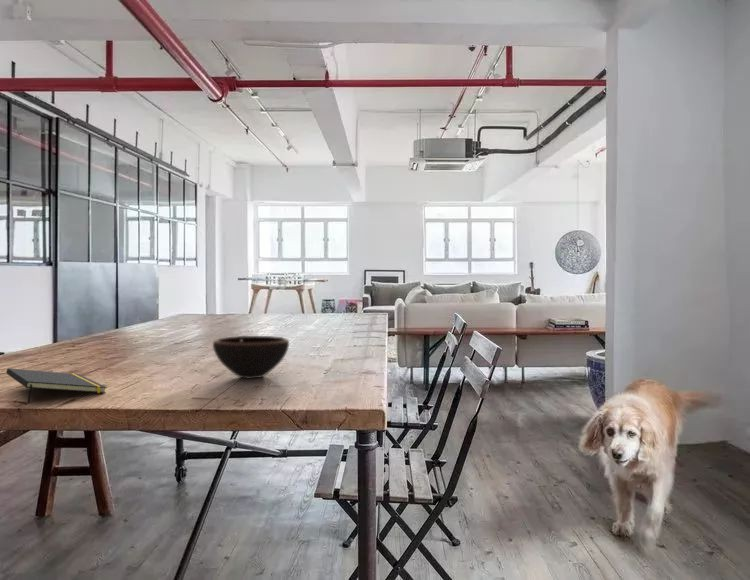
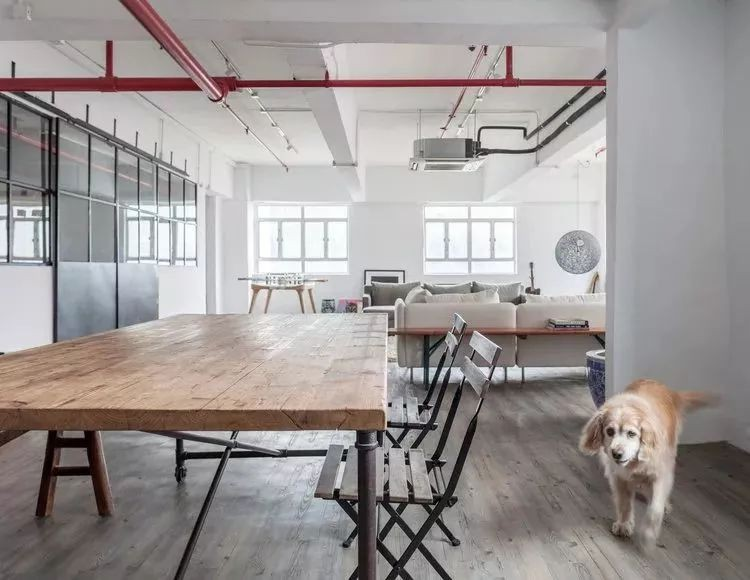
- bowl [212,335,290,380]
- notepad [5,367,108,404]
